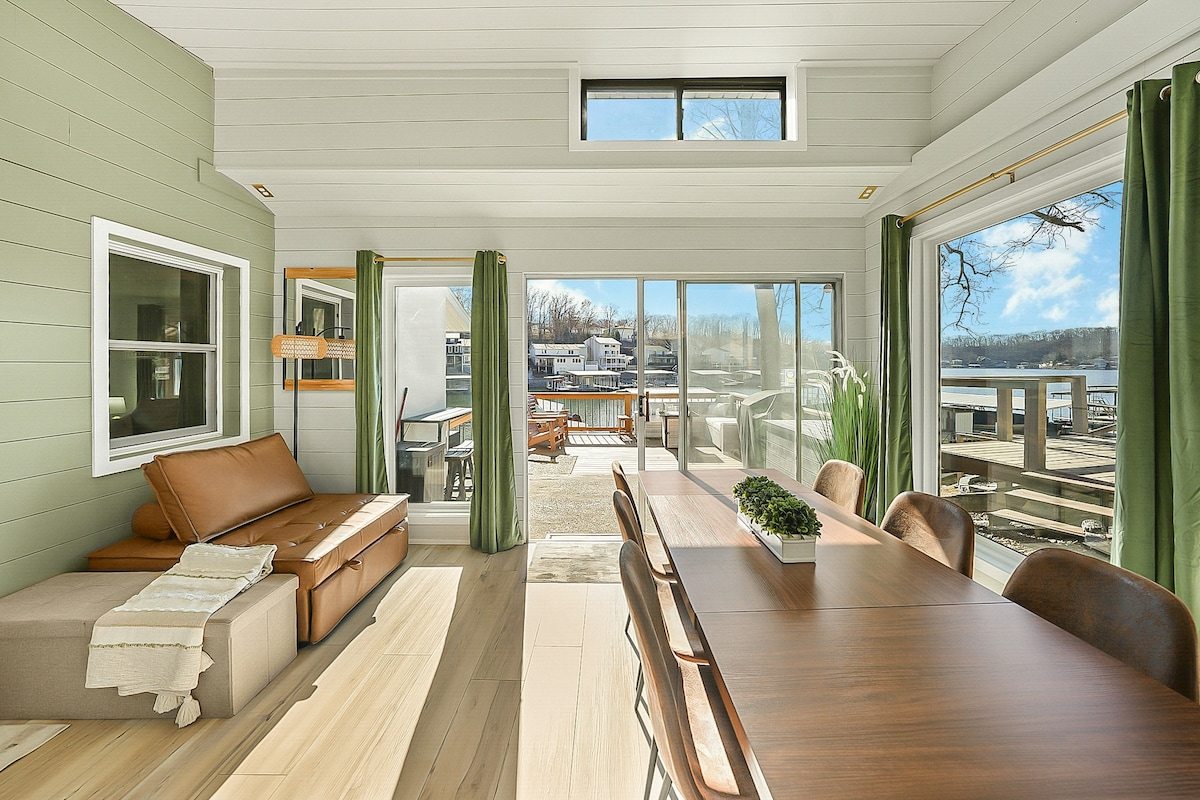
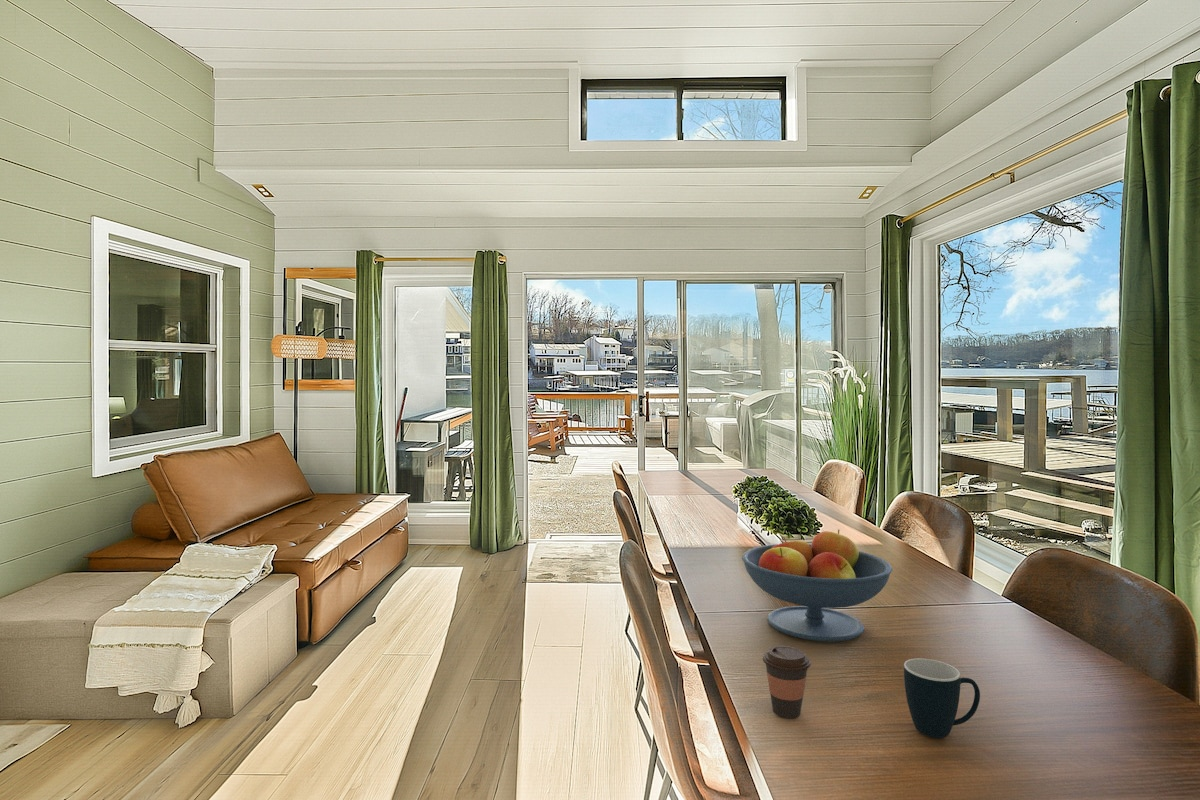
+ fruit bowl [741,529,894,643]
+ mug [903,657,981,739]
+ coffee cup [762,645,812,719]
